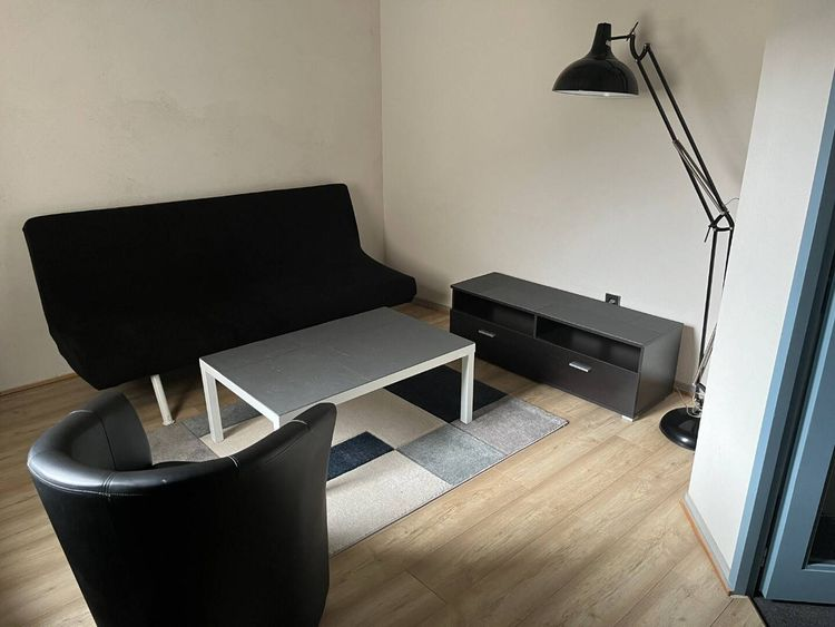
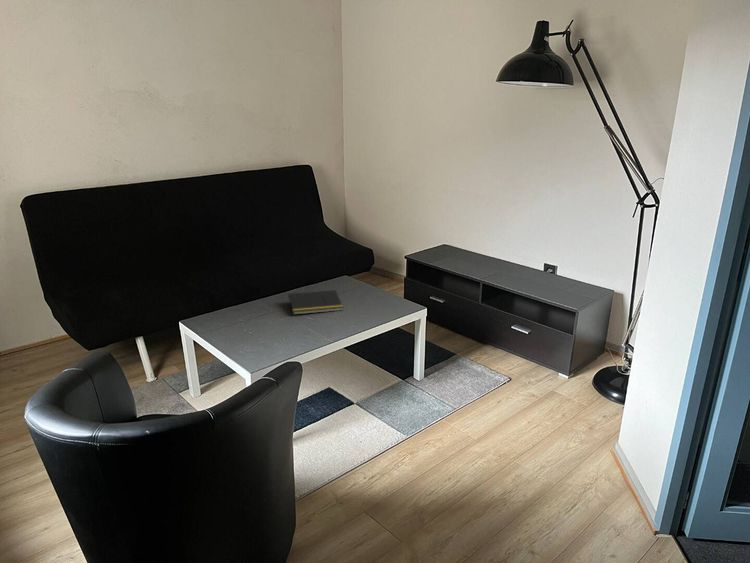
+ notepad [286,289,344,316]
